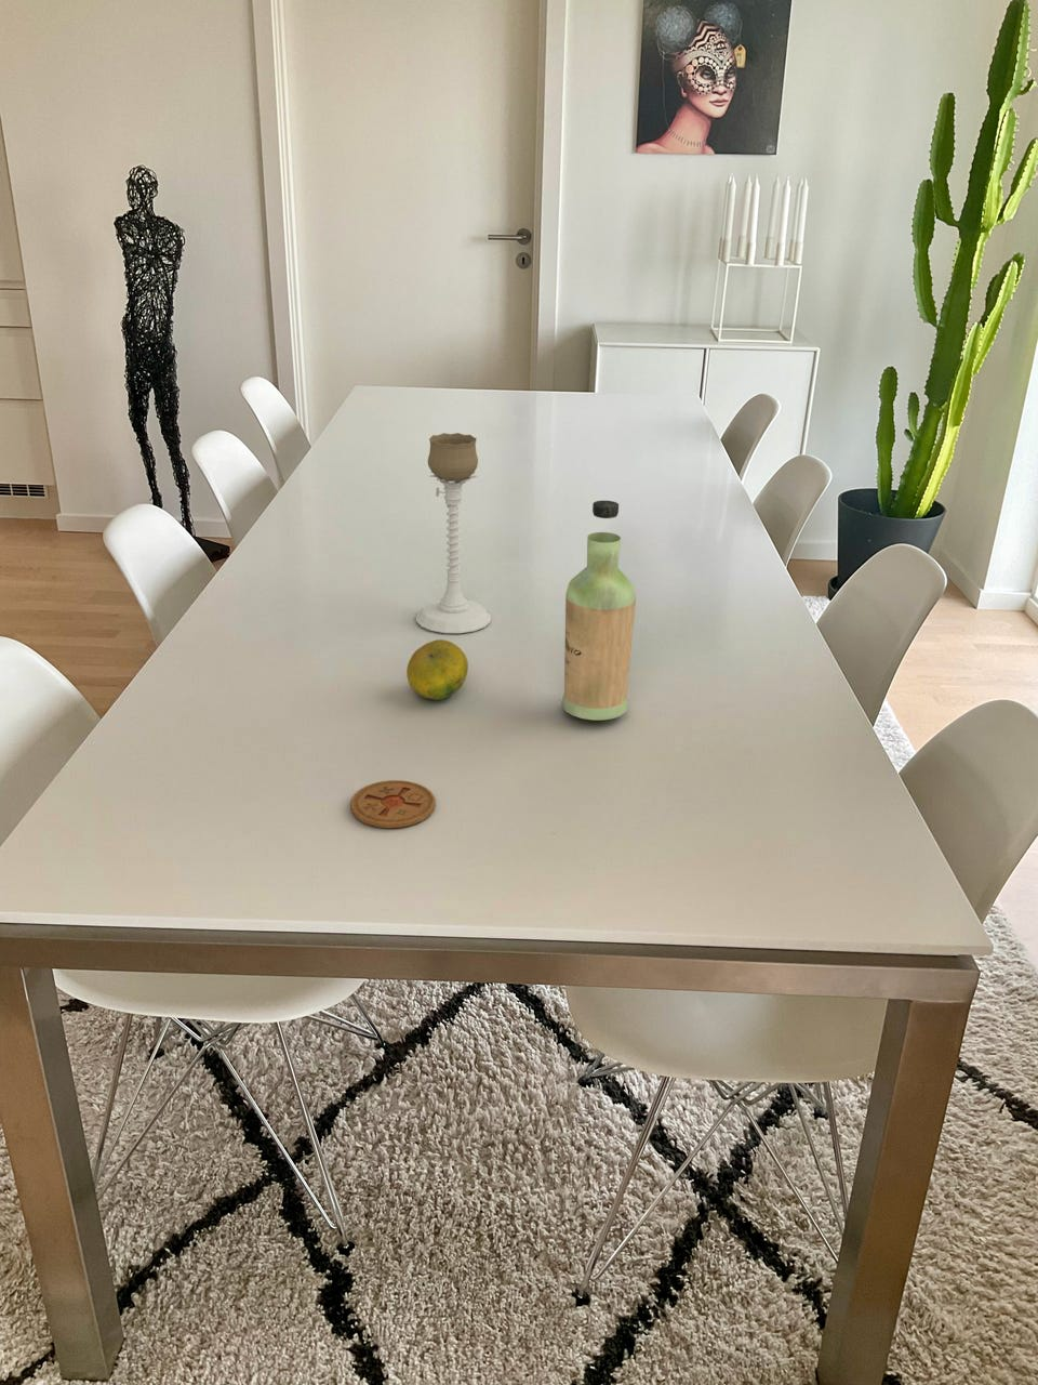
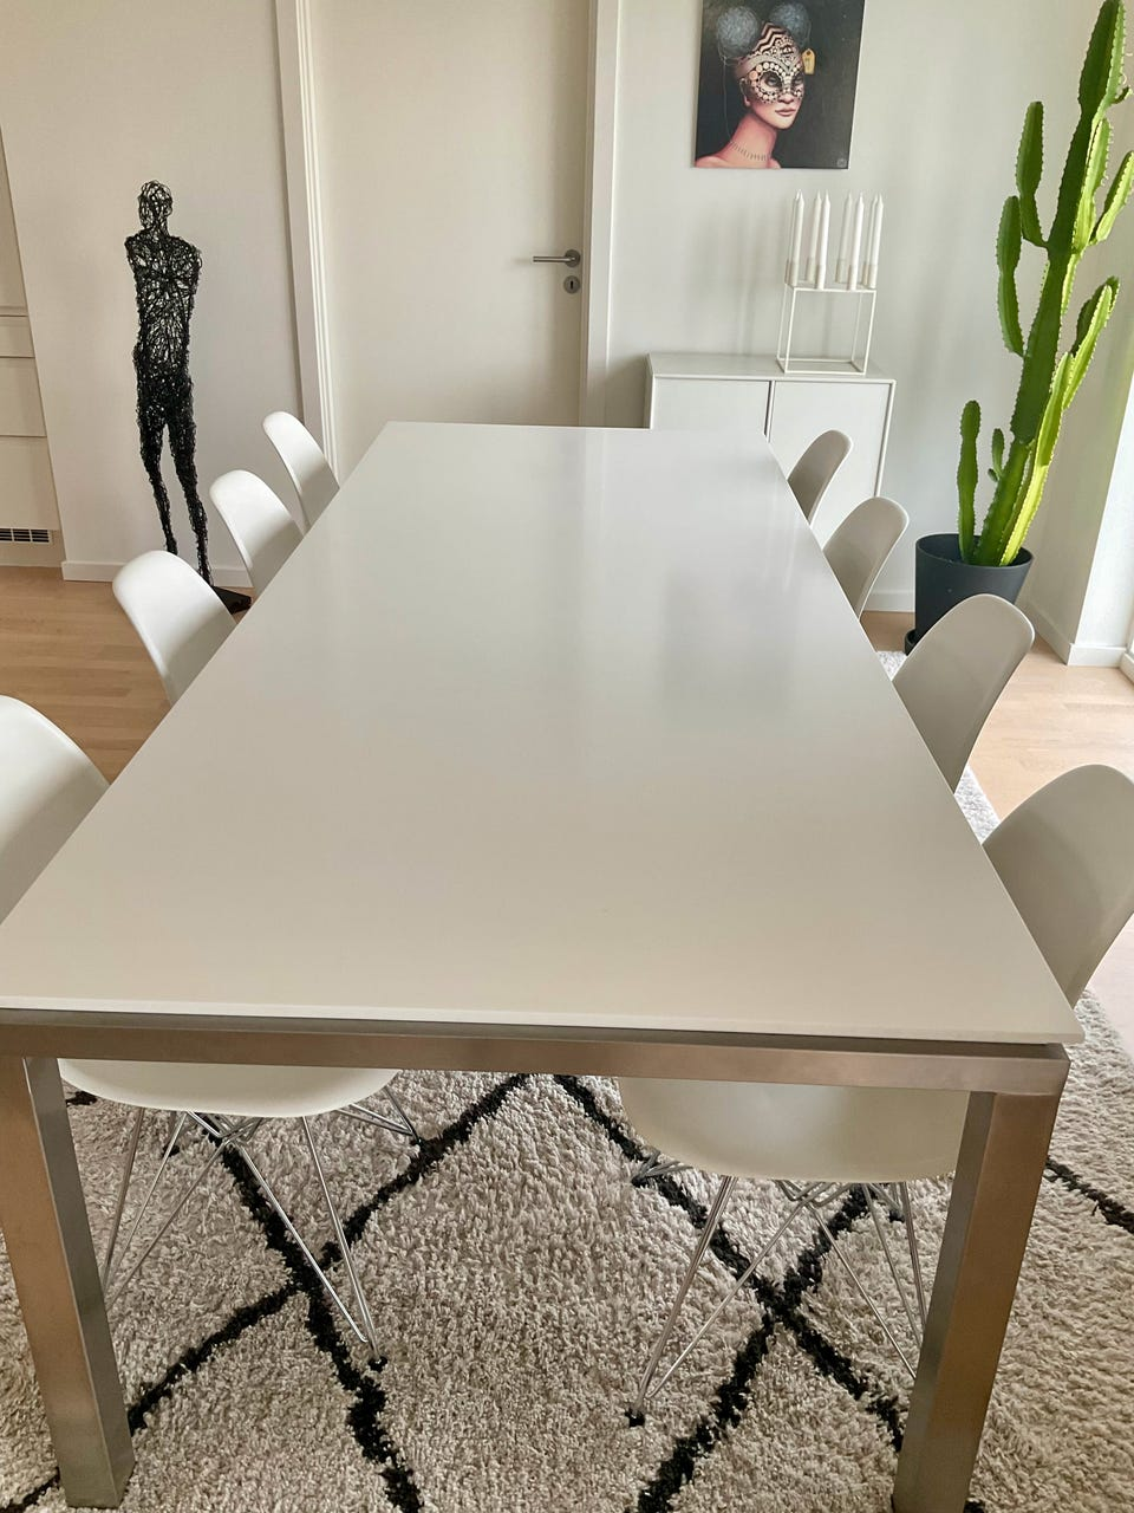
- fruit [406,638,469,701]
- candle holder [415,432,492,634]
- bottle [562,499,637,722]
- coaster [349,779,436,829]
